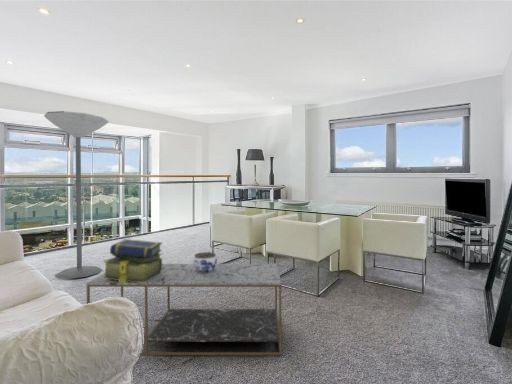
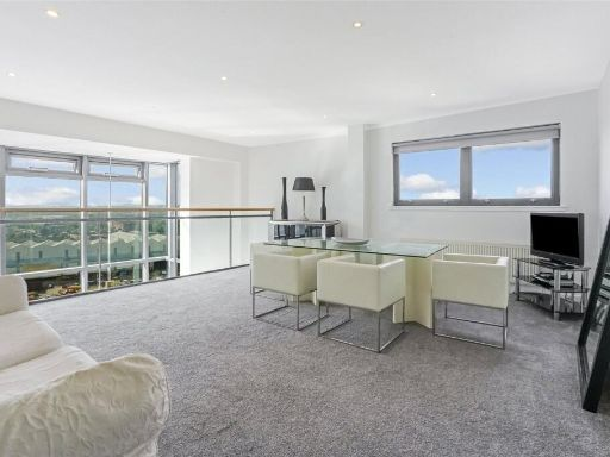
- jar [192,251,218,273]
- stack of books [102,238,163,284]
- floor lamp [43,110,110,280]
- coffee table [86,263,282,356]
